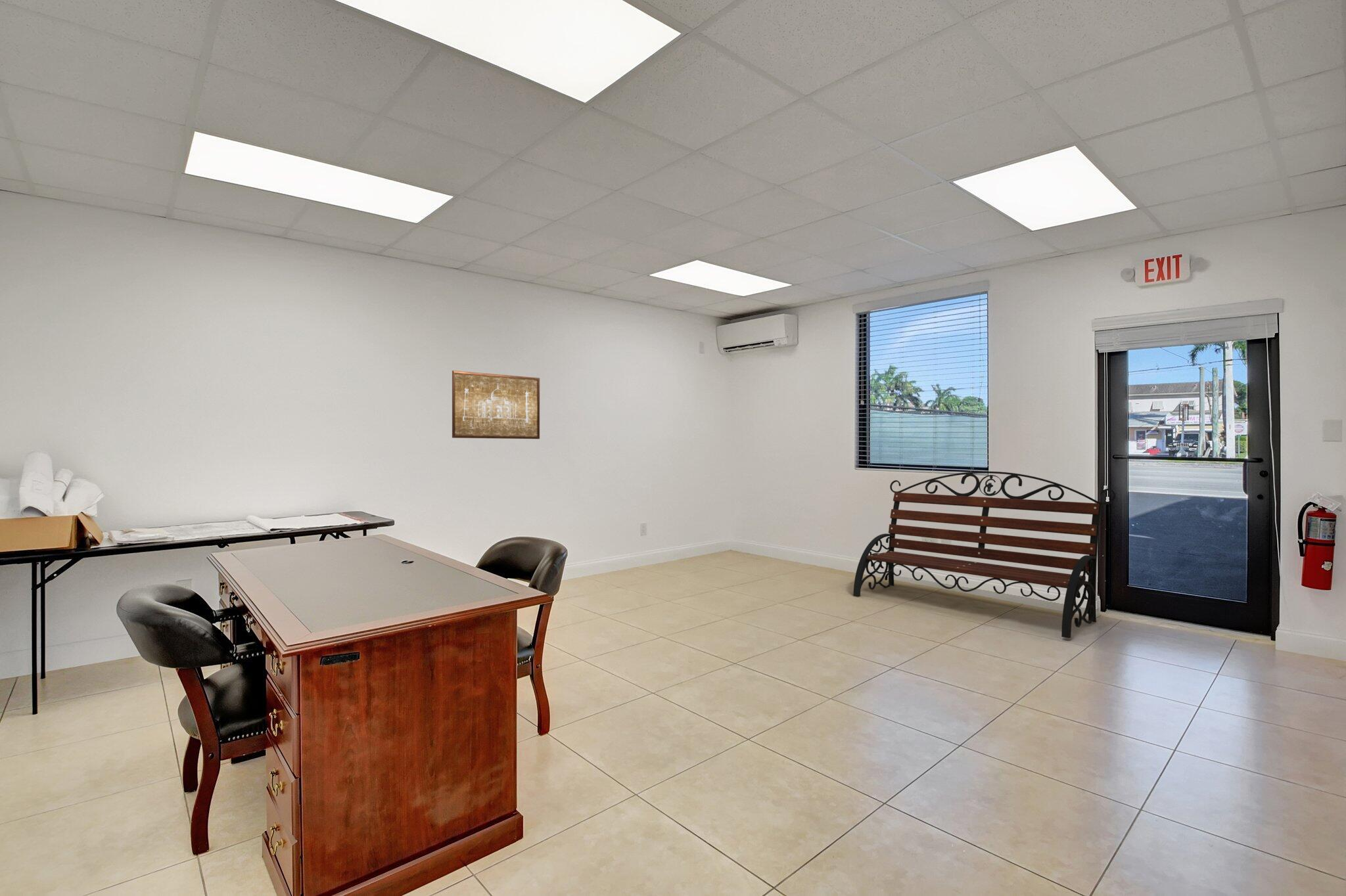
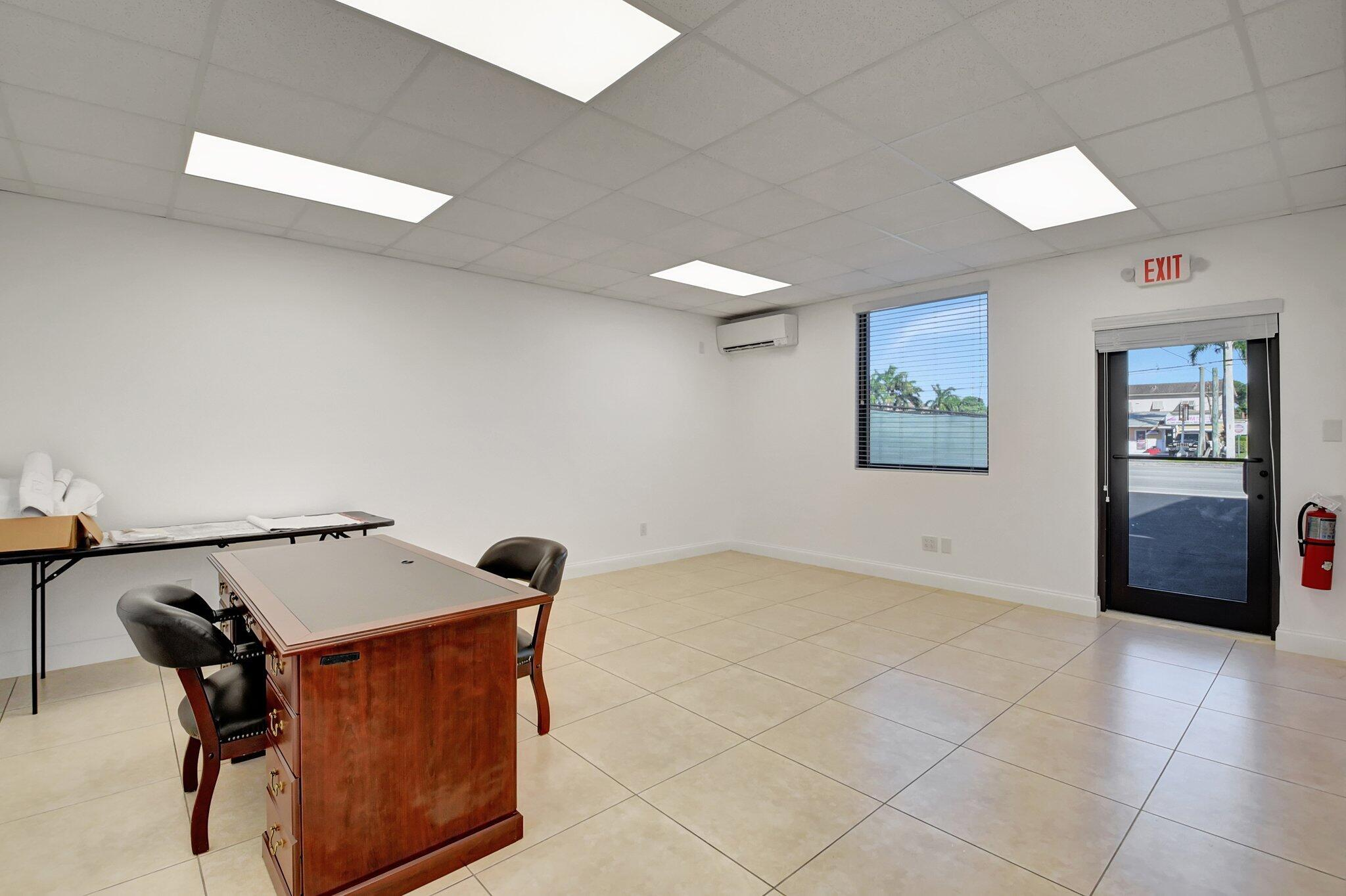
- bench [853,471,1117,639]
- wall art [452,370,540,439]
